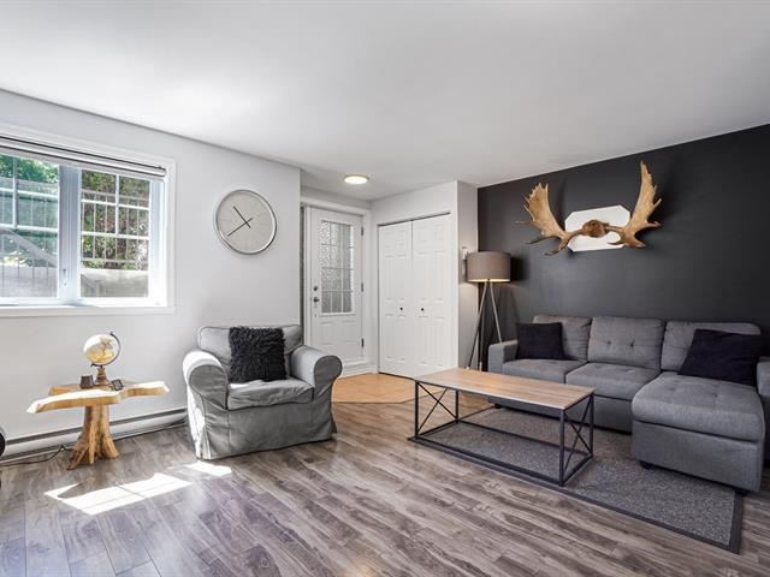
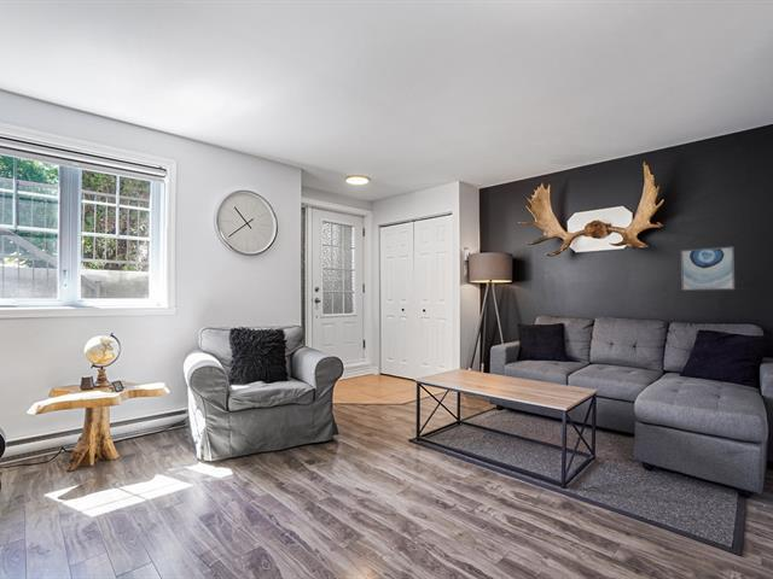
+ wall art [680,246,736,292]
